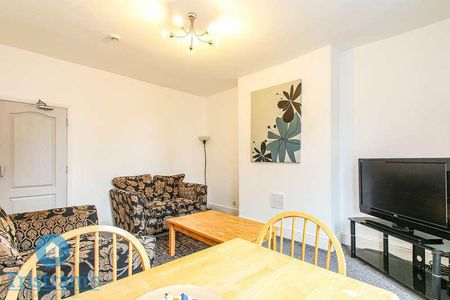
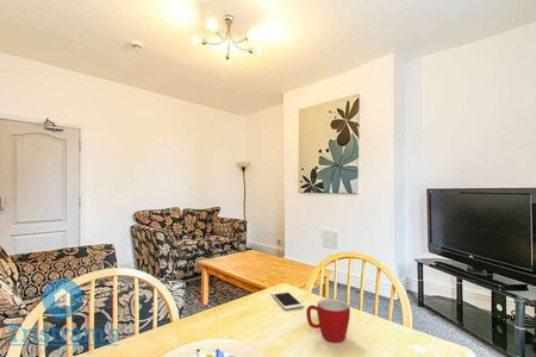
+ mug [305,298,351,344]
+ cell phone [270,289,305,311]
